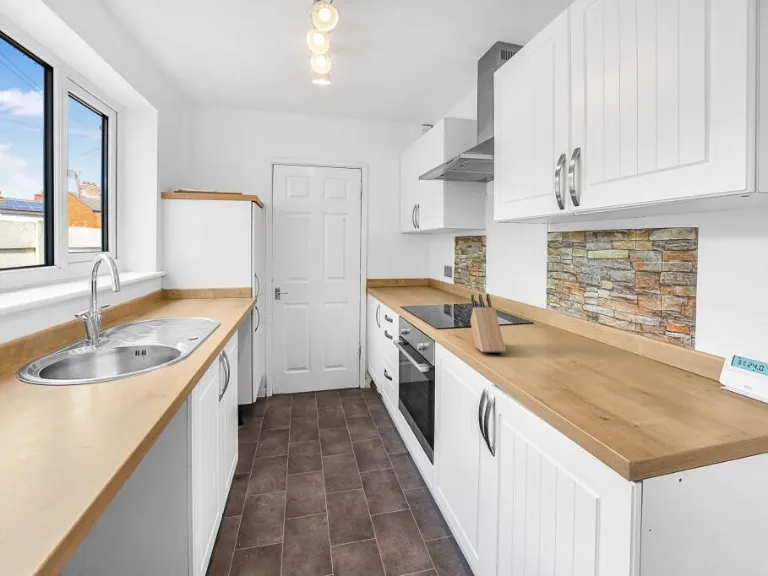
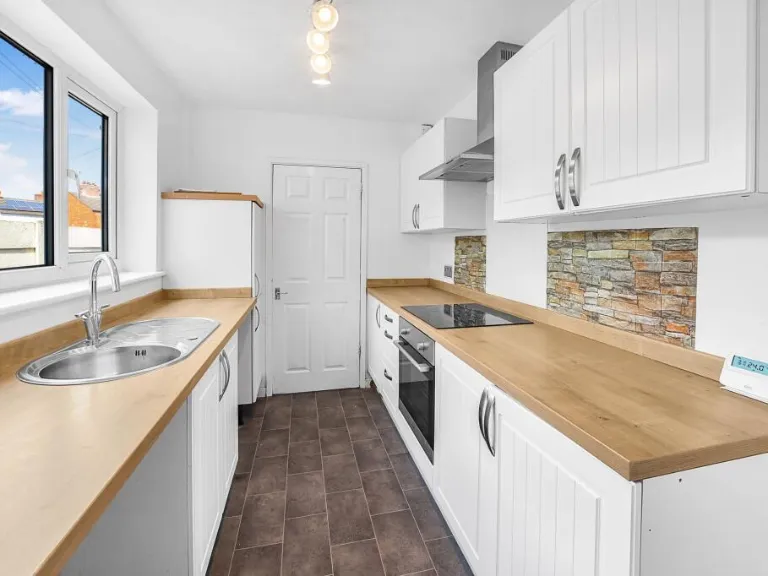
- knife block [470,293,507,353]
